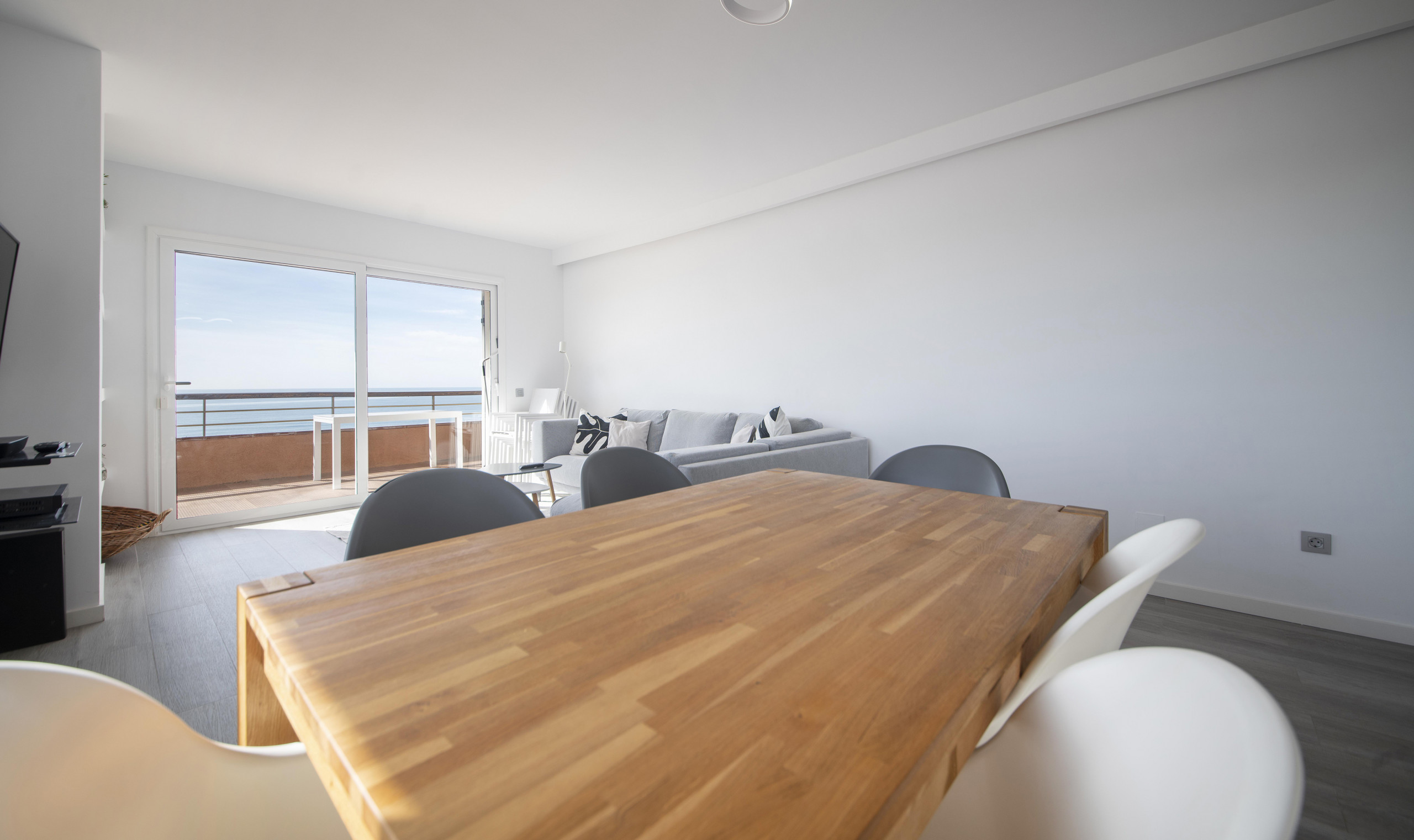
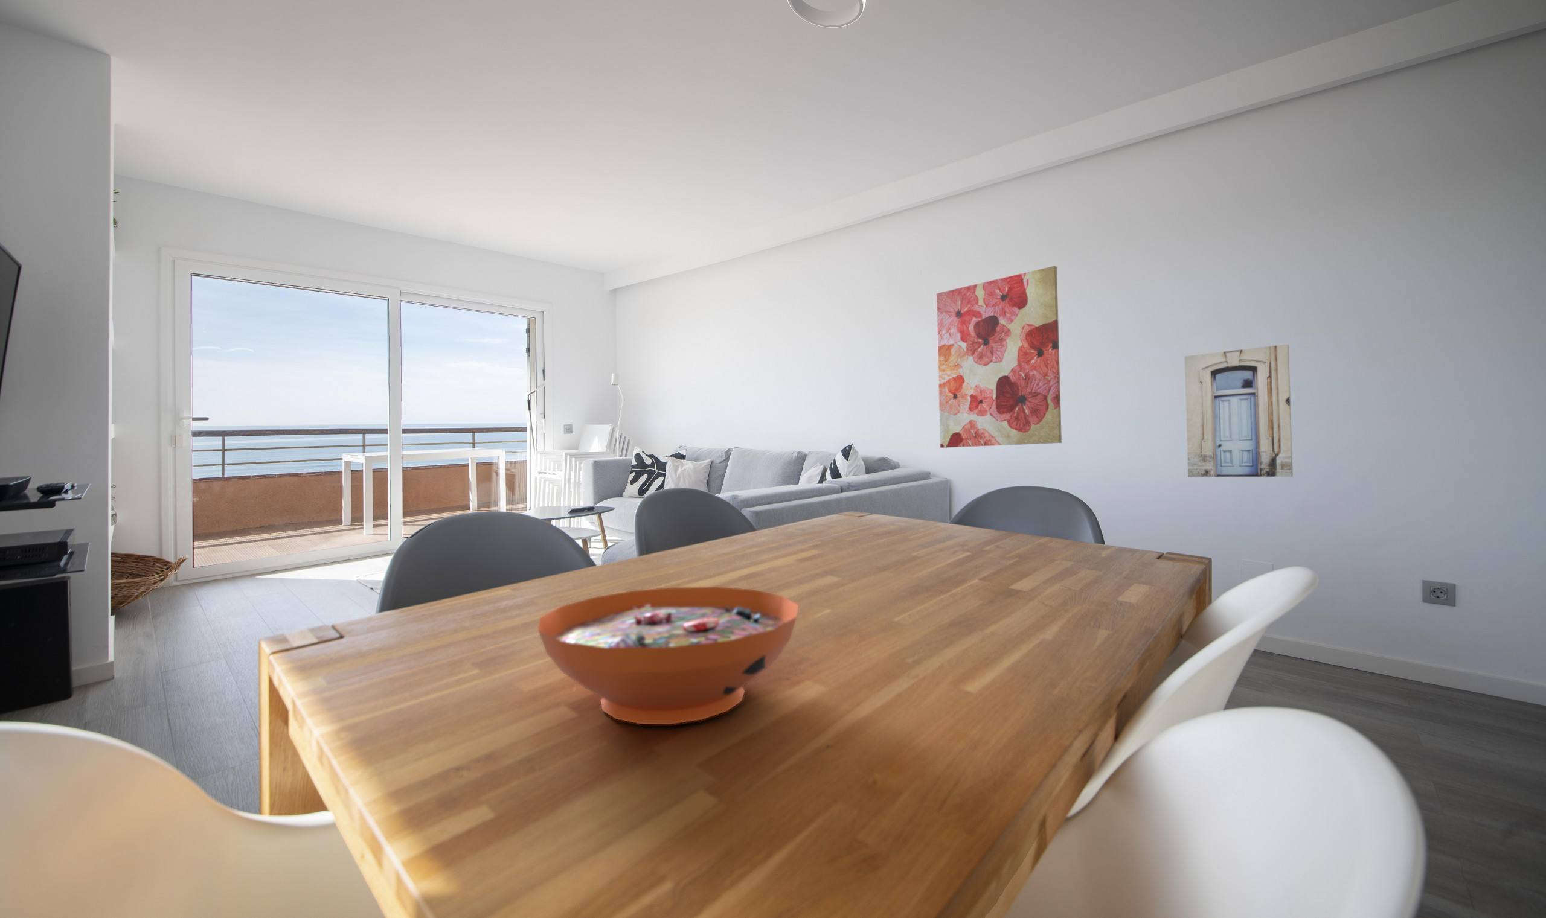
+ wall art [936,264,1063,448]
+ decorative bowl [538,586,799,725]
+ wall art [1184,343,1293,478]
